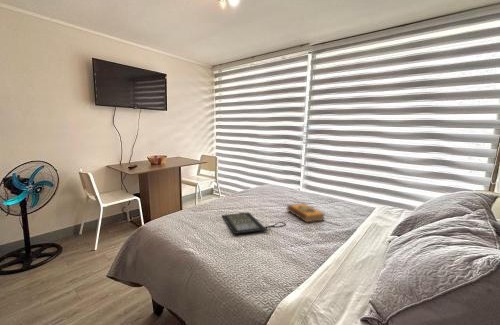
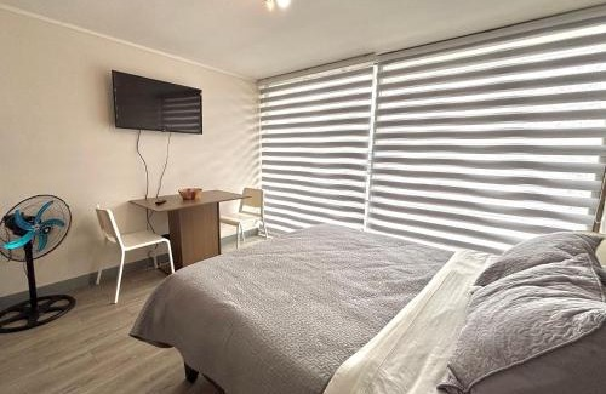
- clutch bag [221,211,287,235]
- hardback book [286,203,326,224]
